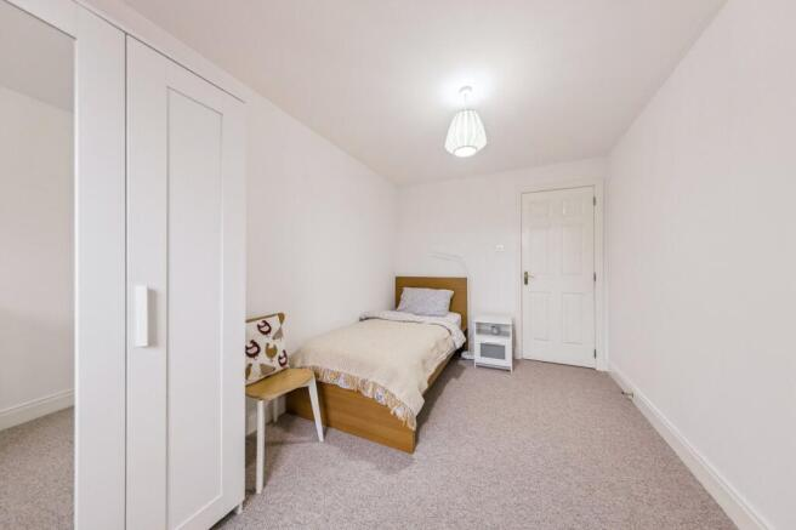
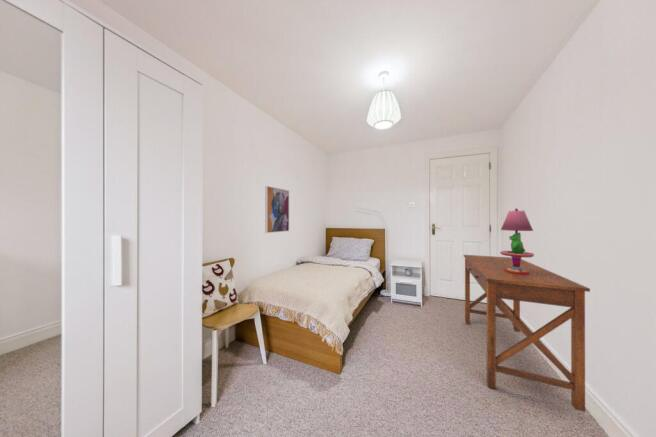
+ table lamp [499,207,535,275]
+ wall art [264,185,290,234]
+ desk [462,254,591,413]
